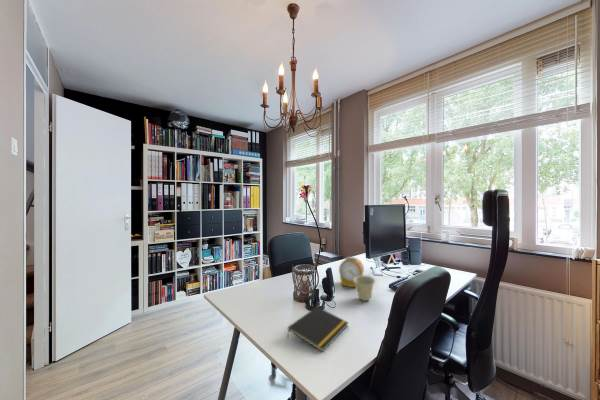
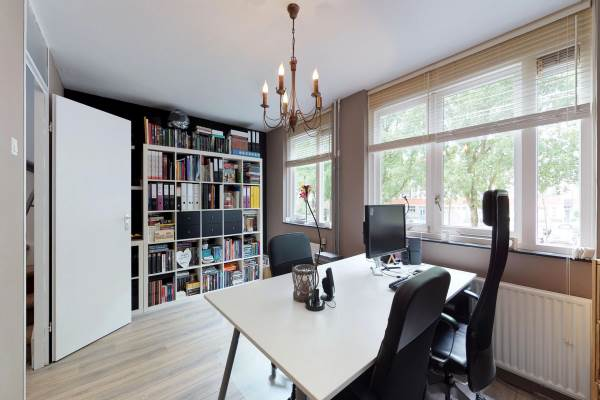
- notepad [286,305,350,353]
- alarm clock [338,256,365,288]
- cup [354,275,377,302]
